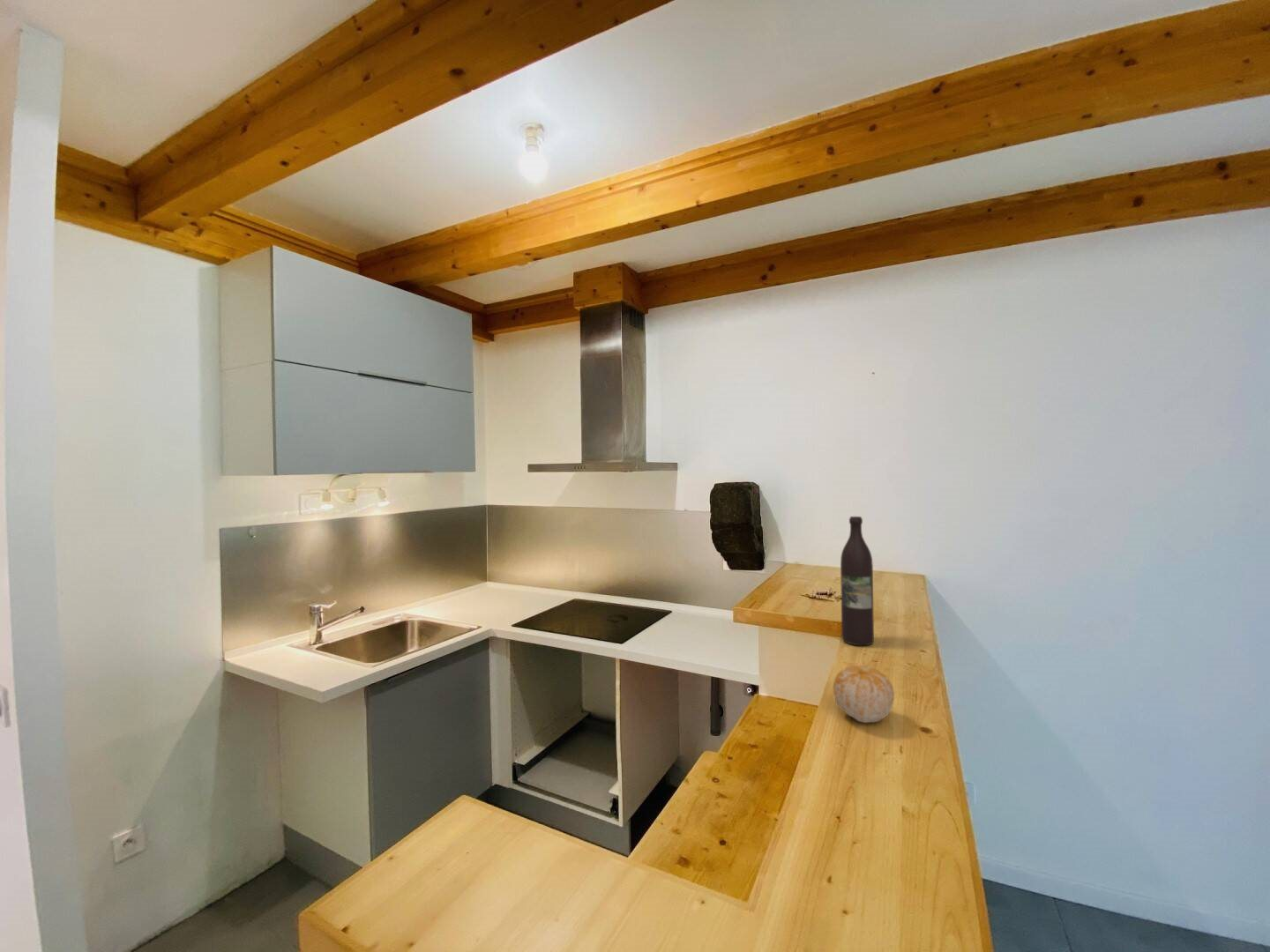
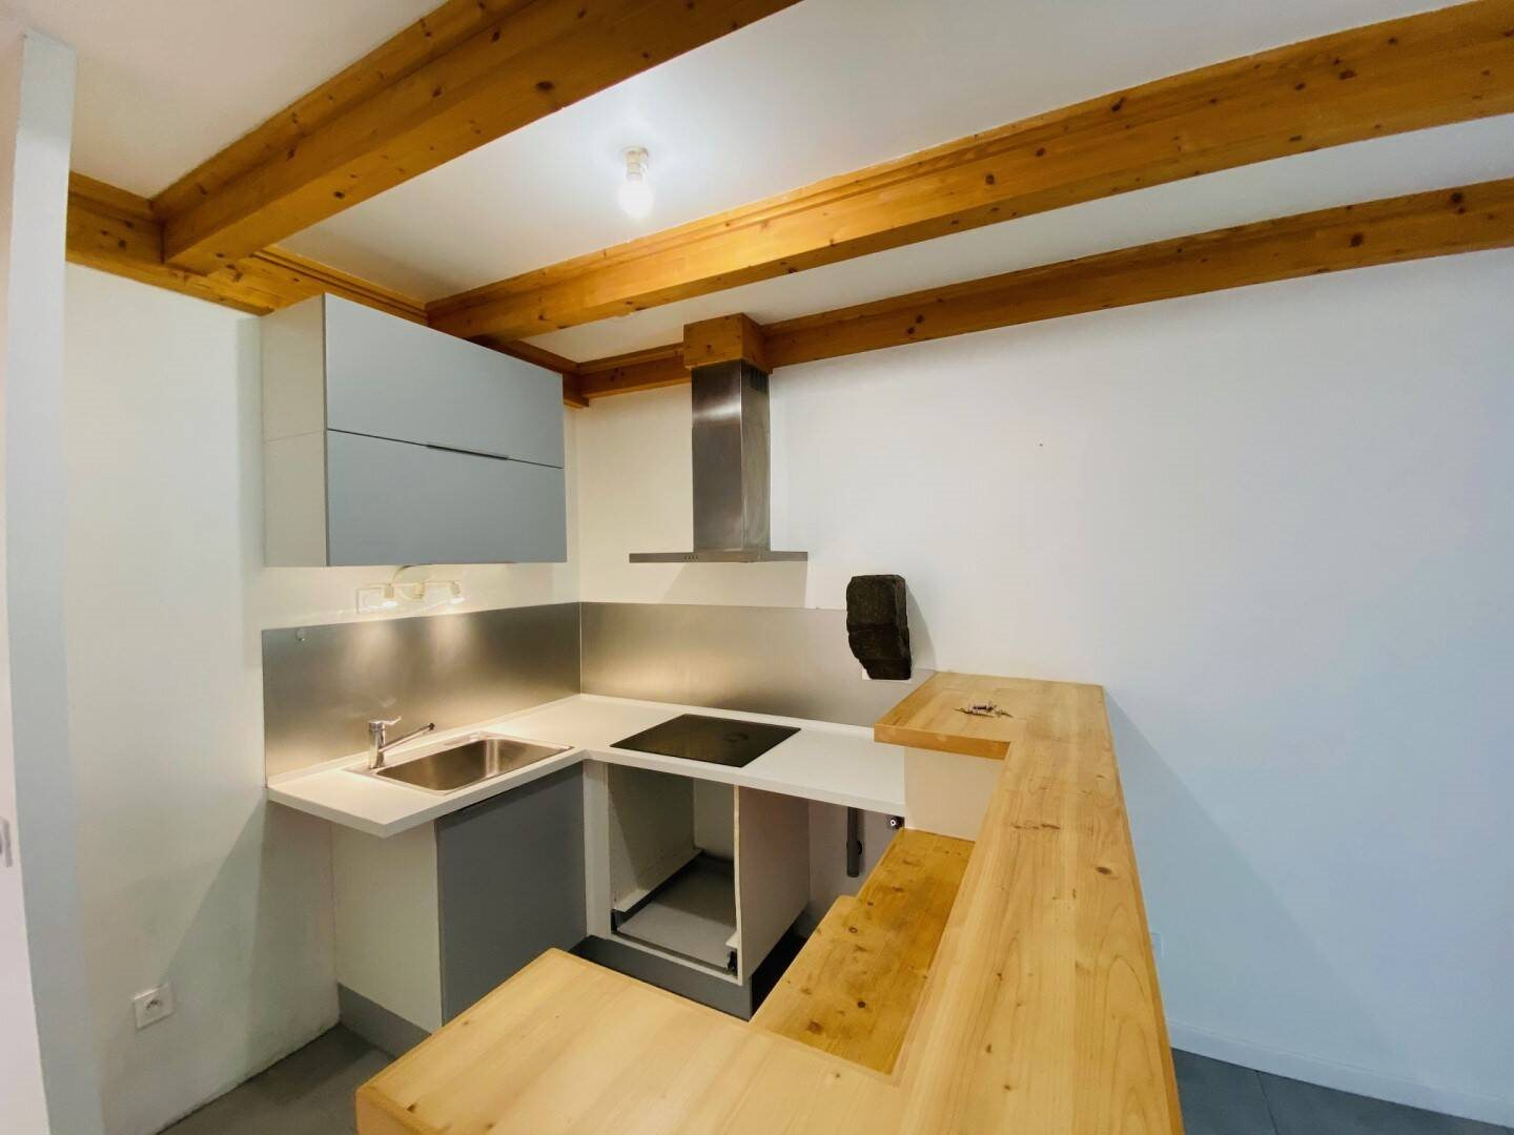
- fruit [833,665,895,724]
- wine bottle [840,516,875,646]
